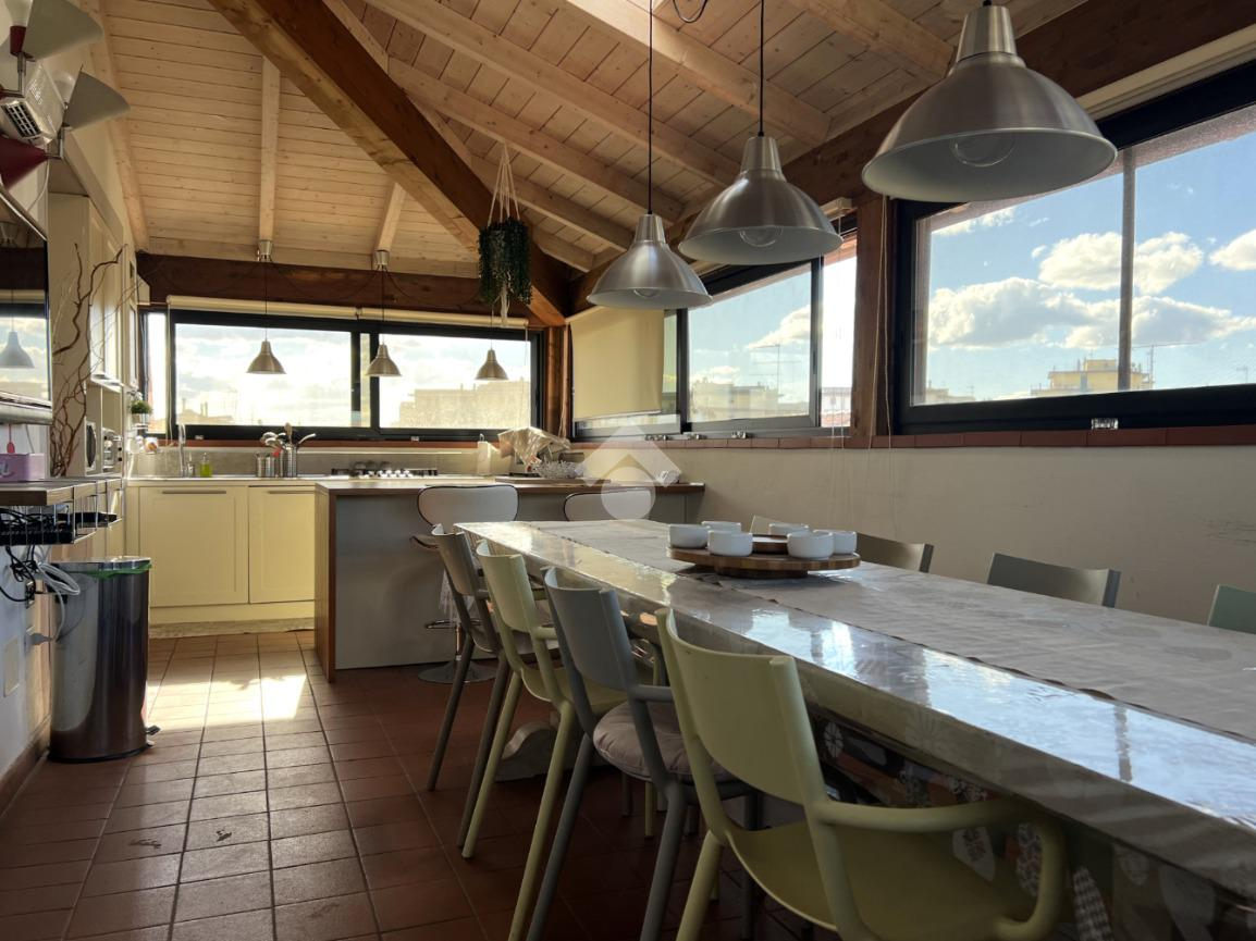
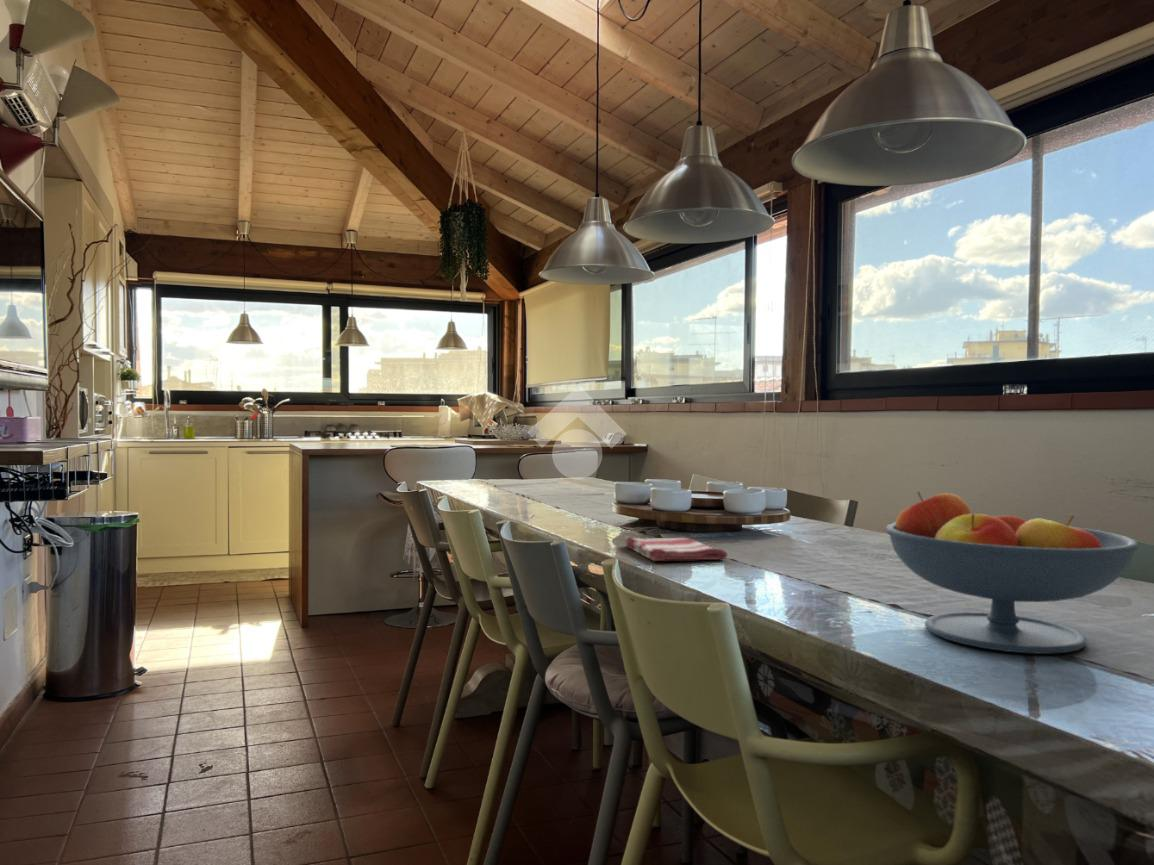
+ dish towel [623,536,728,562]
+ fruit bowl [885,490,1139,655]
